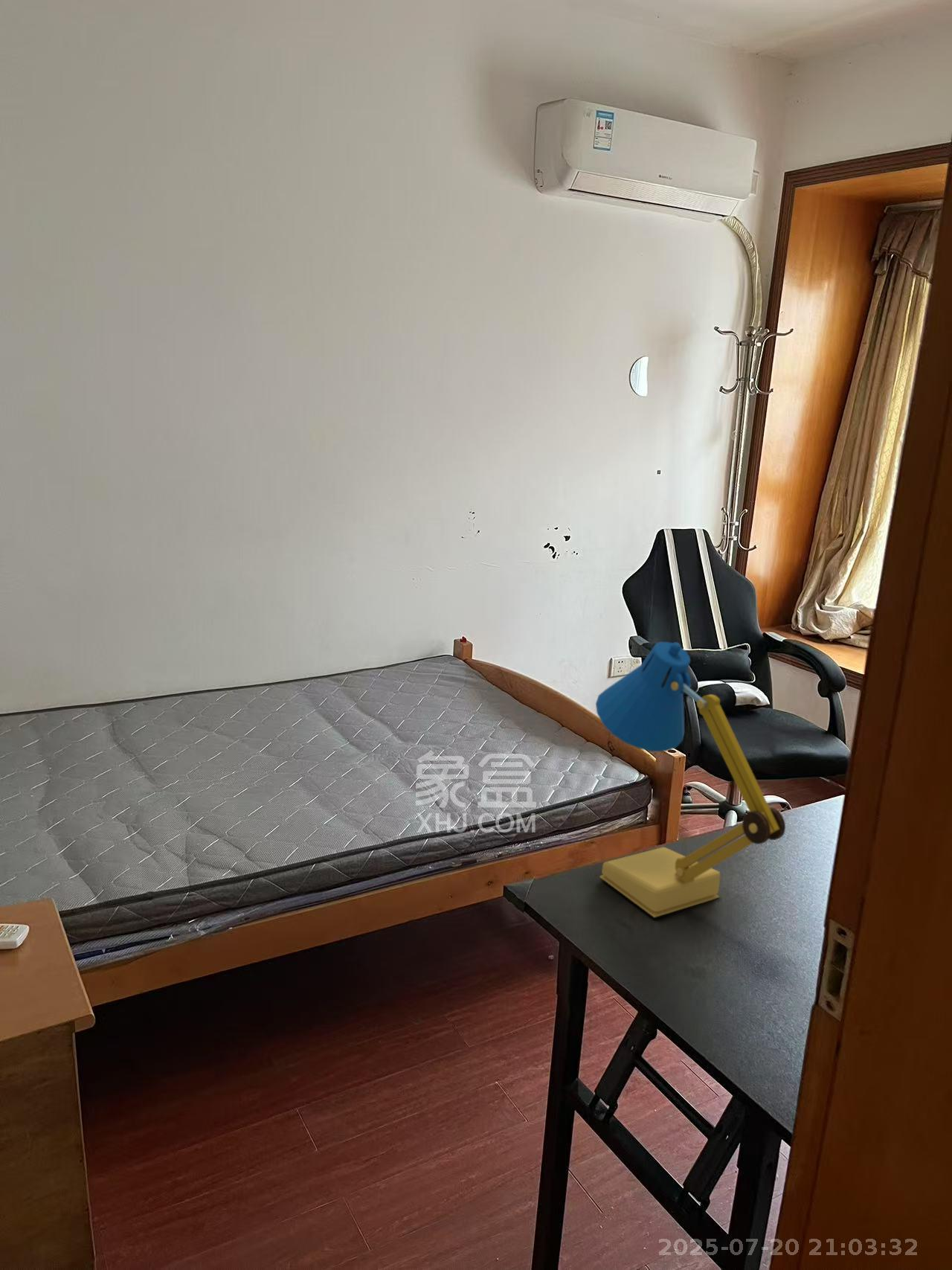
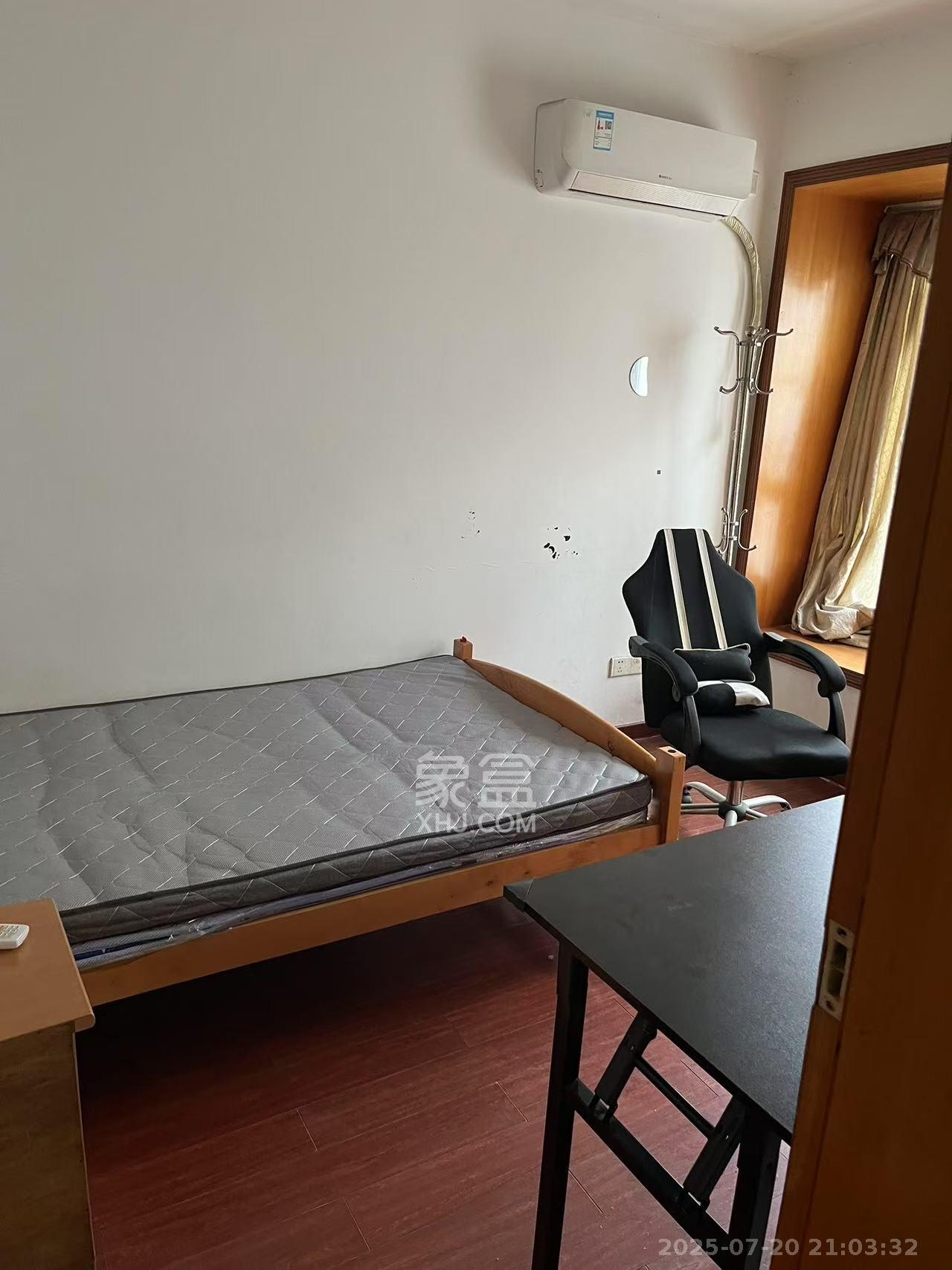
- desk lamp [595,641,786,918]
